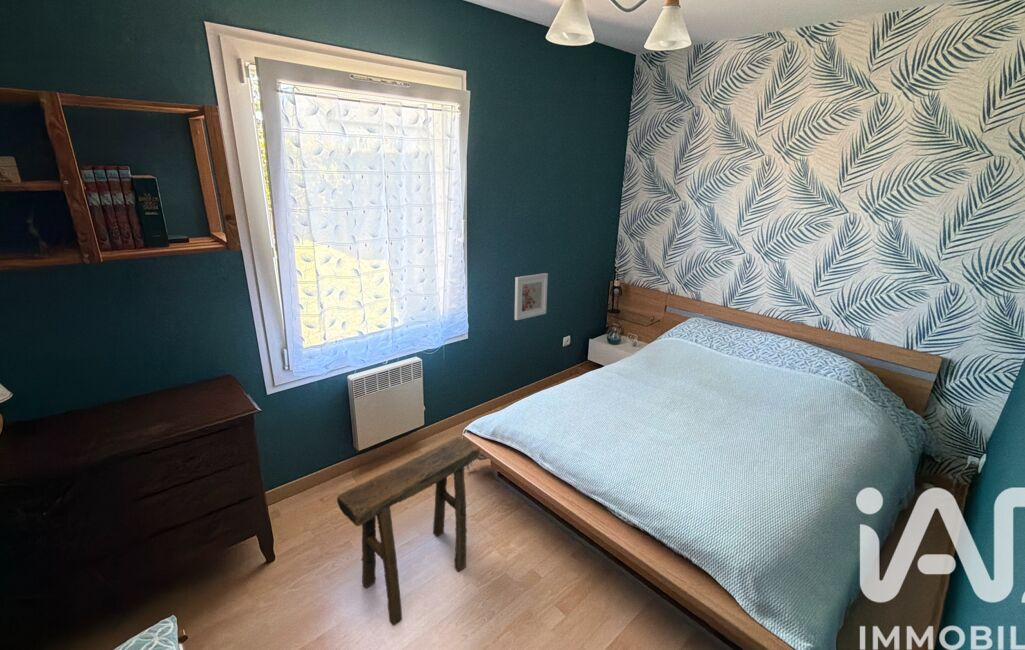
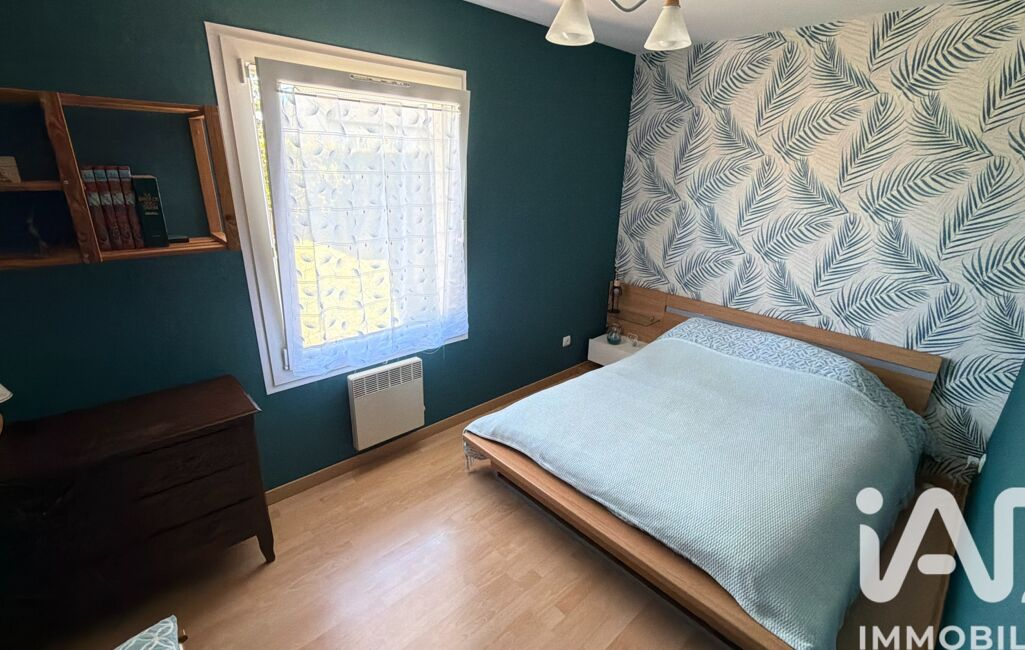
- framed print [513,272,549,321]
- stool [336,436,481,627]
